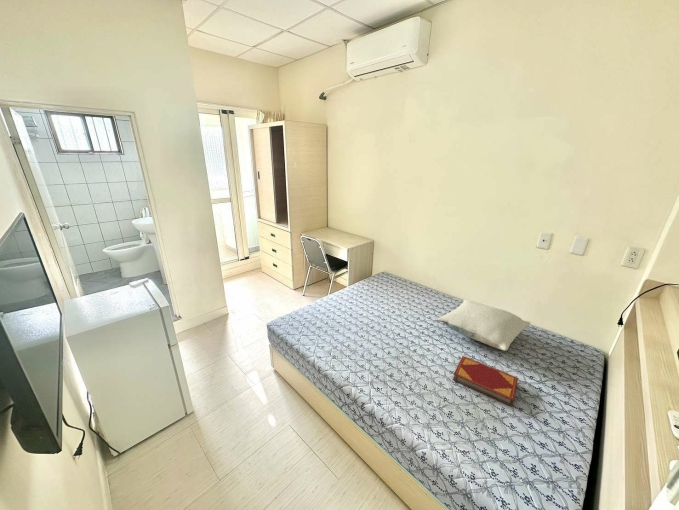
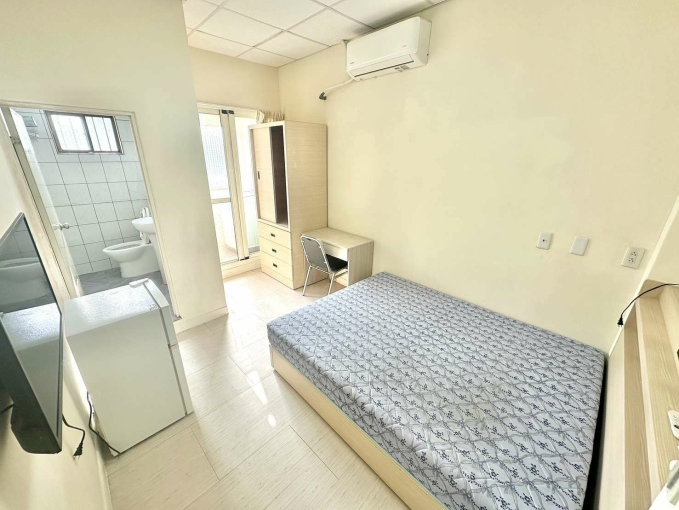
- hardback book [452,355,519,407]
- pillow [436,299,531,352]
